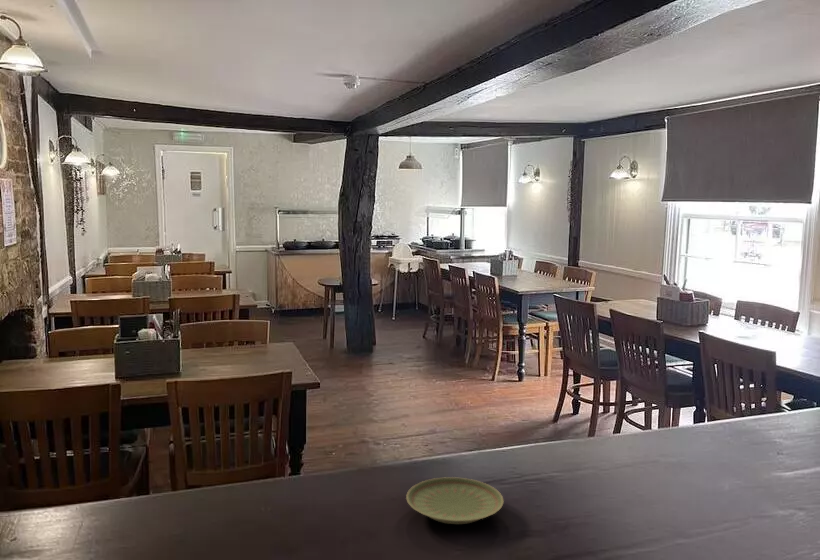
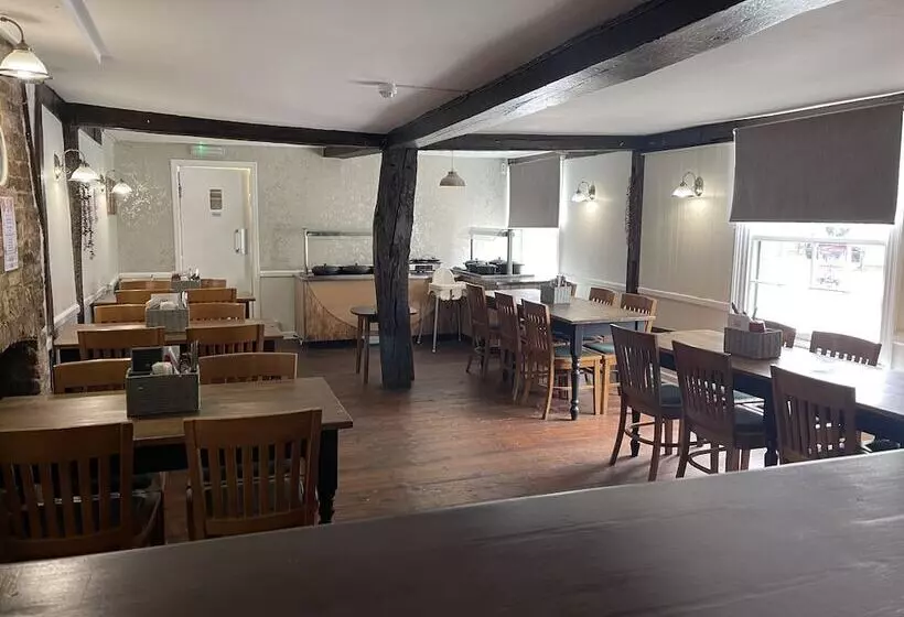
- plate [405,476,505,525]
